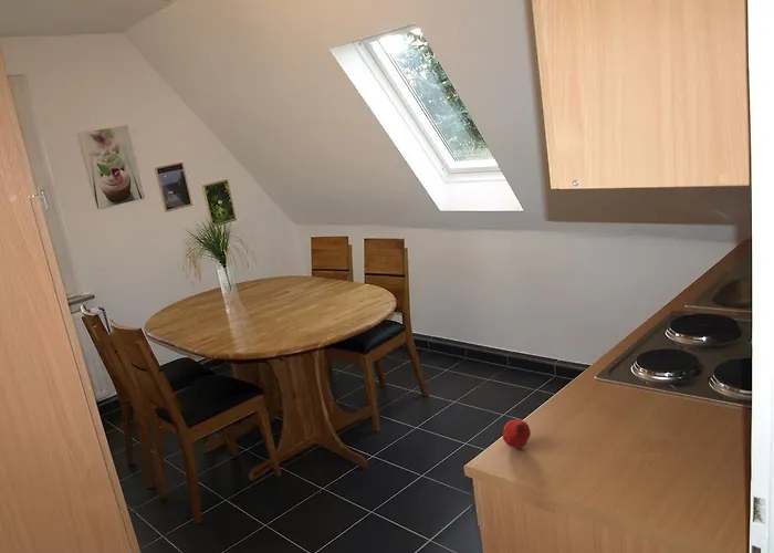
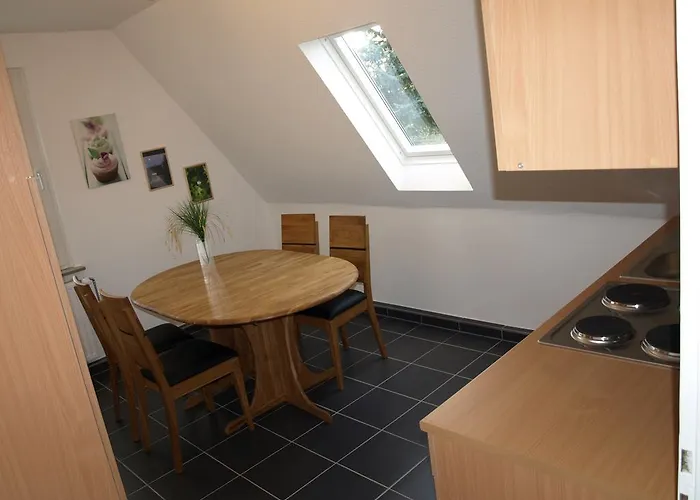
- fruit [502,418,532,449]
